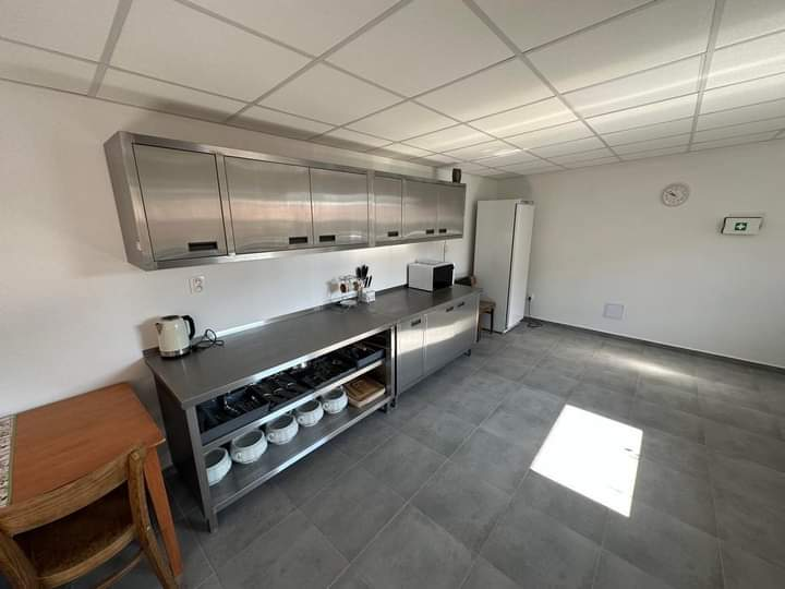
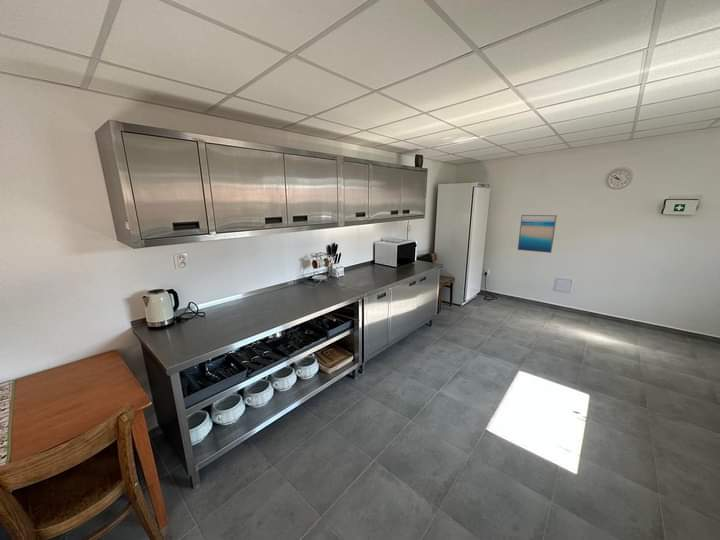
+ wall art [517,214,558,254]
